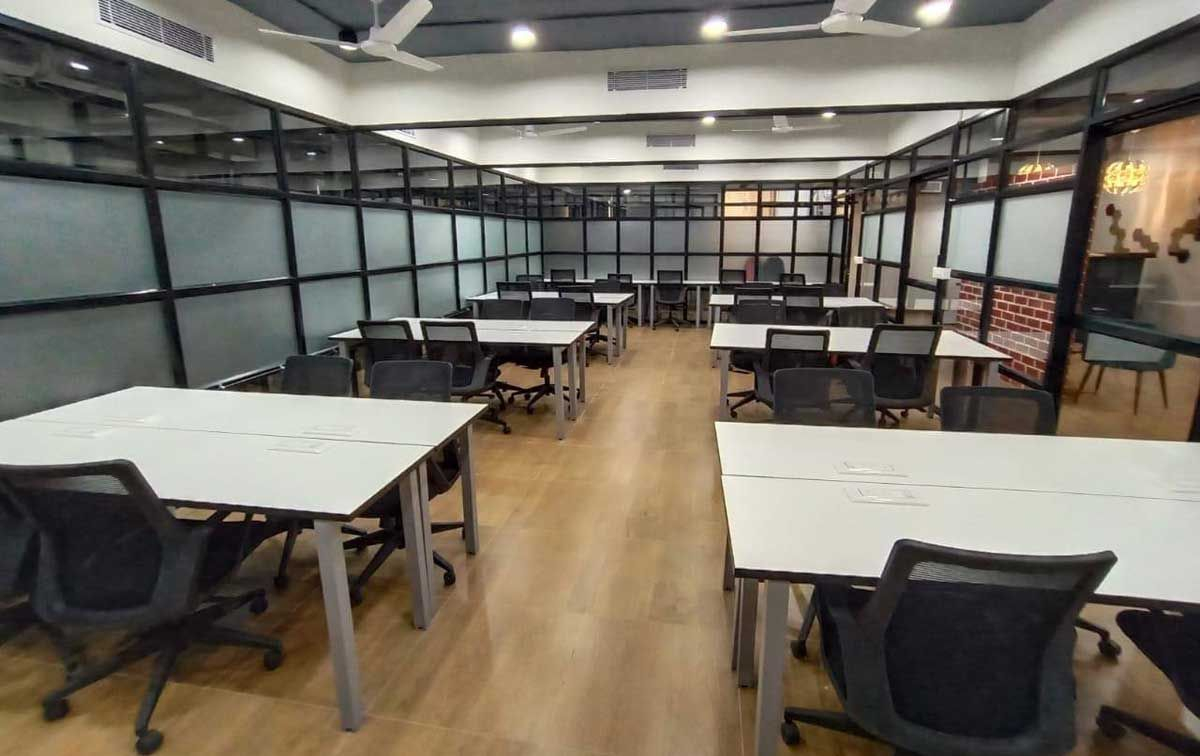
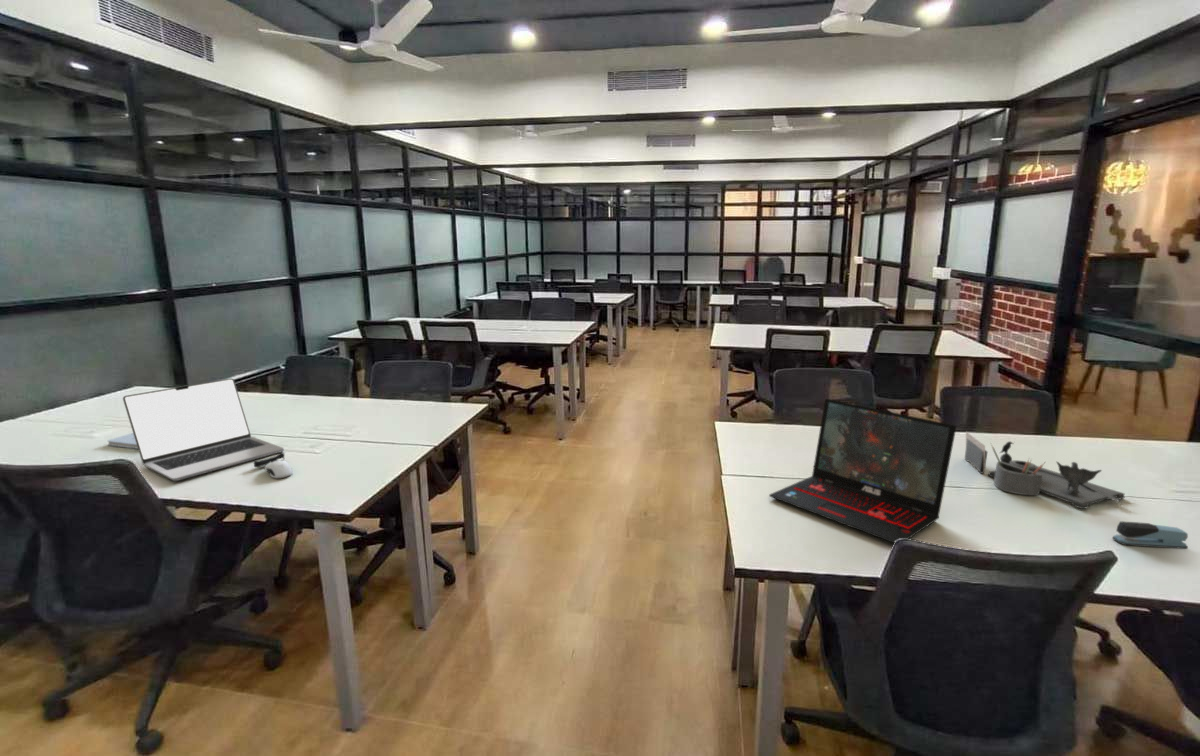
+ laptop [122,377,285,482]
+ desk organizer [964,431,1126,510]
+ notepad [107,432,138,450]
+ laptop [768,397,958,544]
+ stapler [1111,521,1189,550]
+ computer mouse [252,452,294,479]
